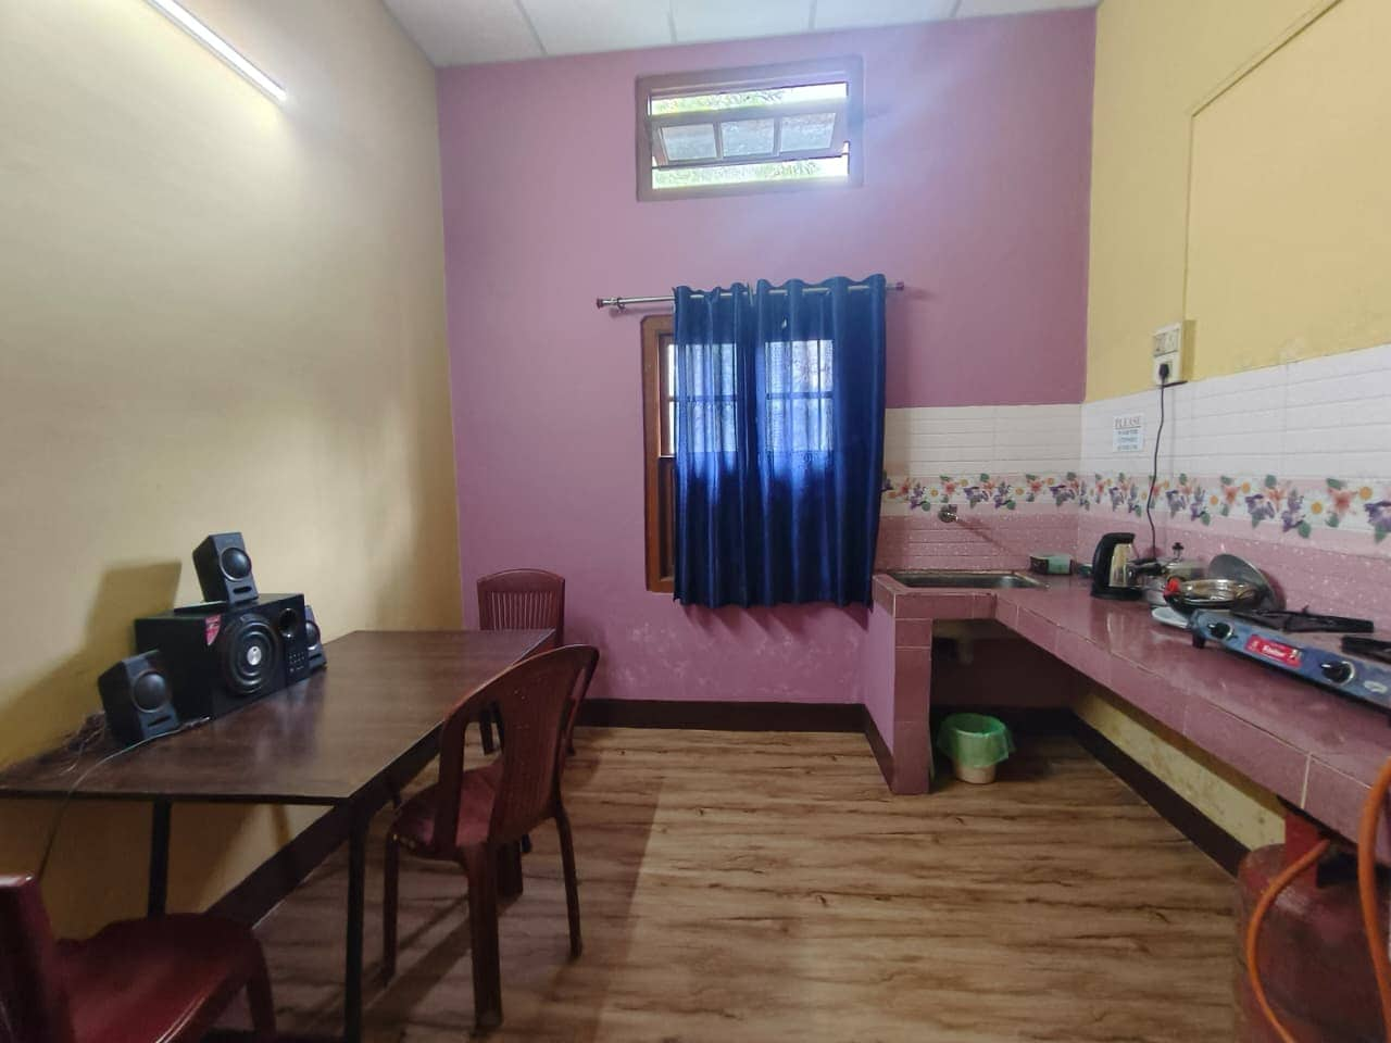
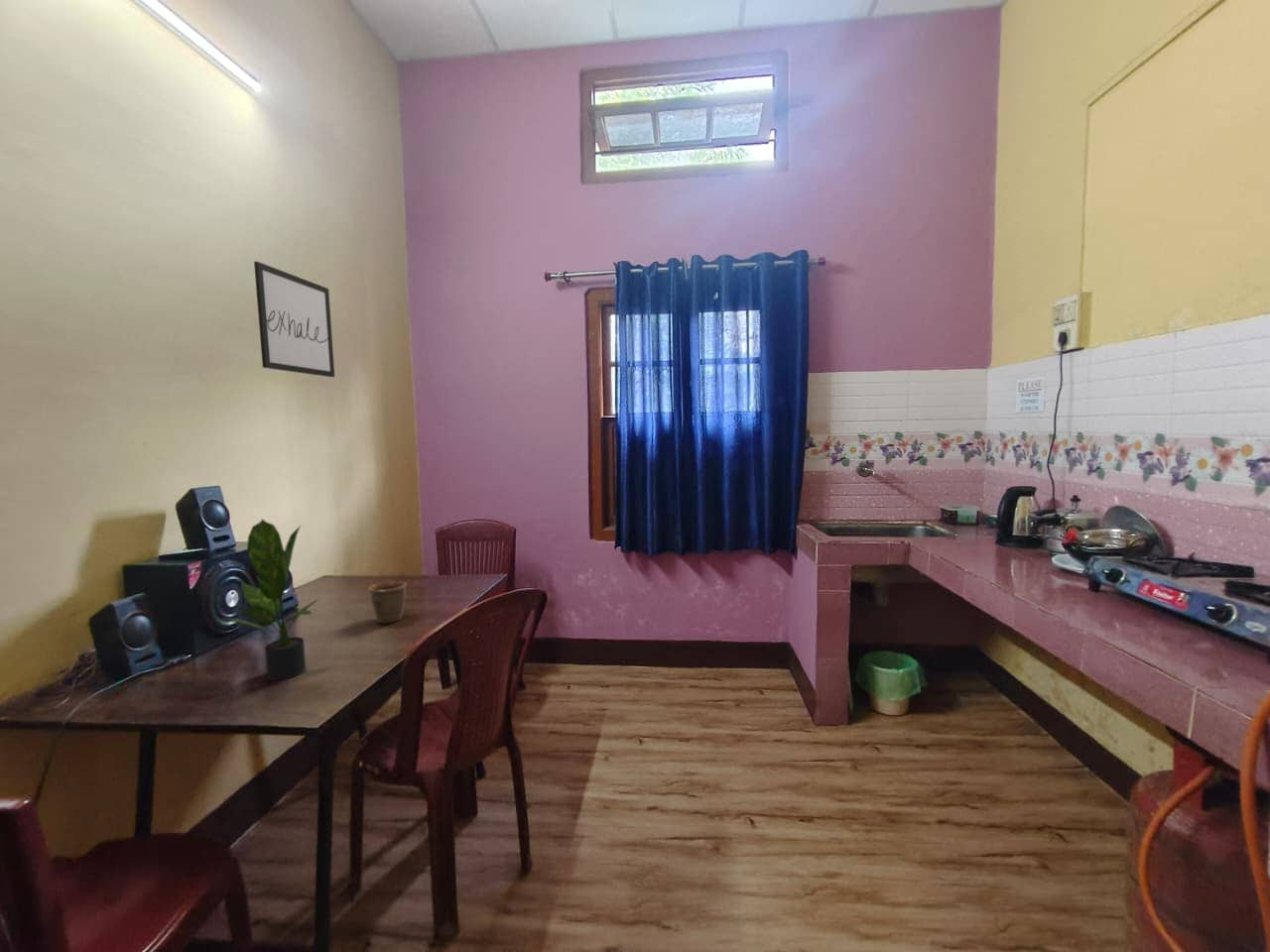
+ potted plant [222,518,322,681]
+ wall art [253,261,335,378]
+ mug [367,580,408,625]
